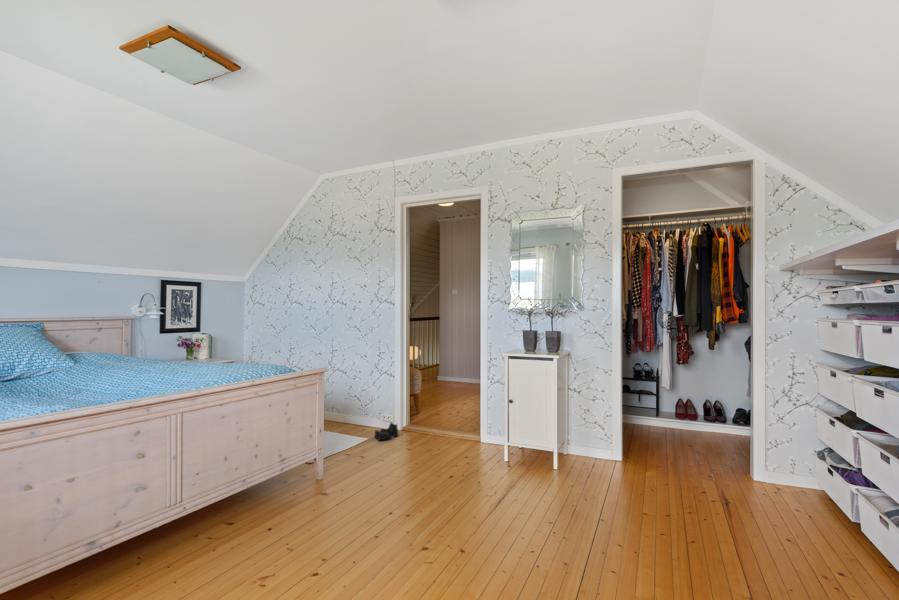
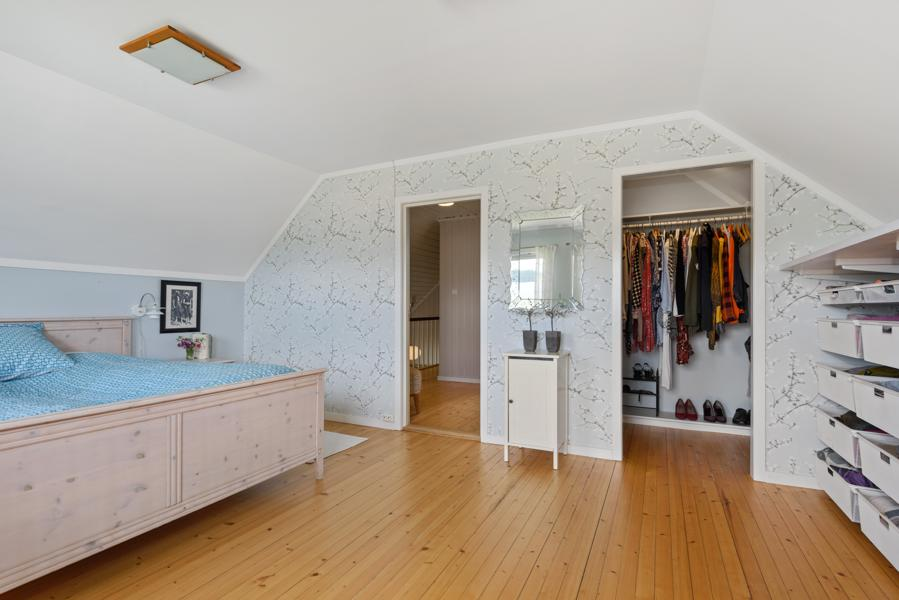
- boots [374,421,399,441]
